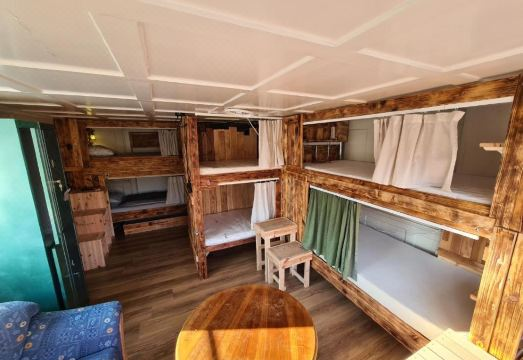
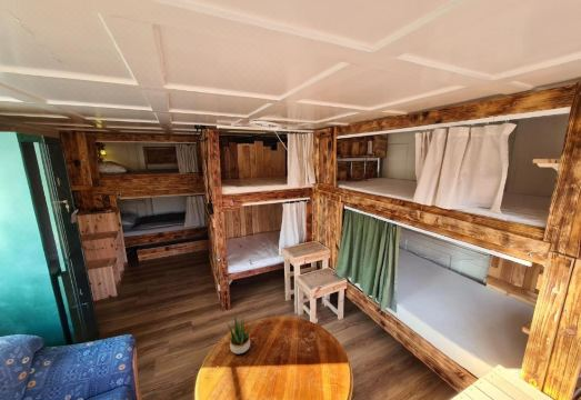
+ potted plant [221,310,258,354]
